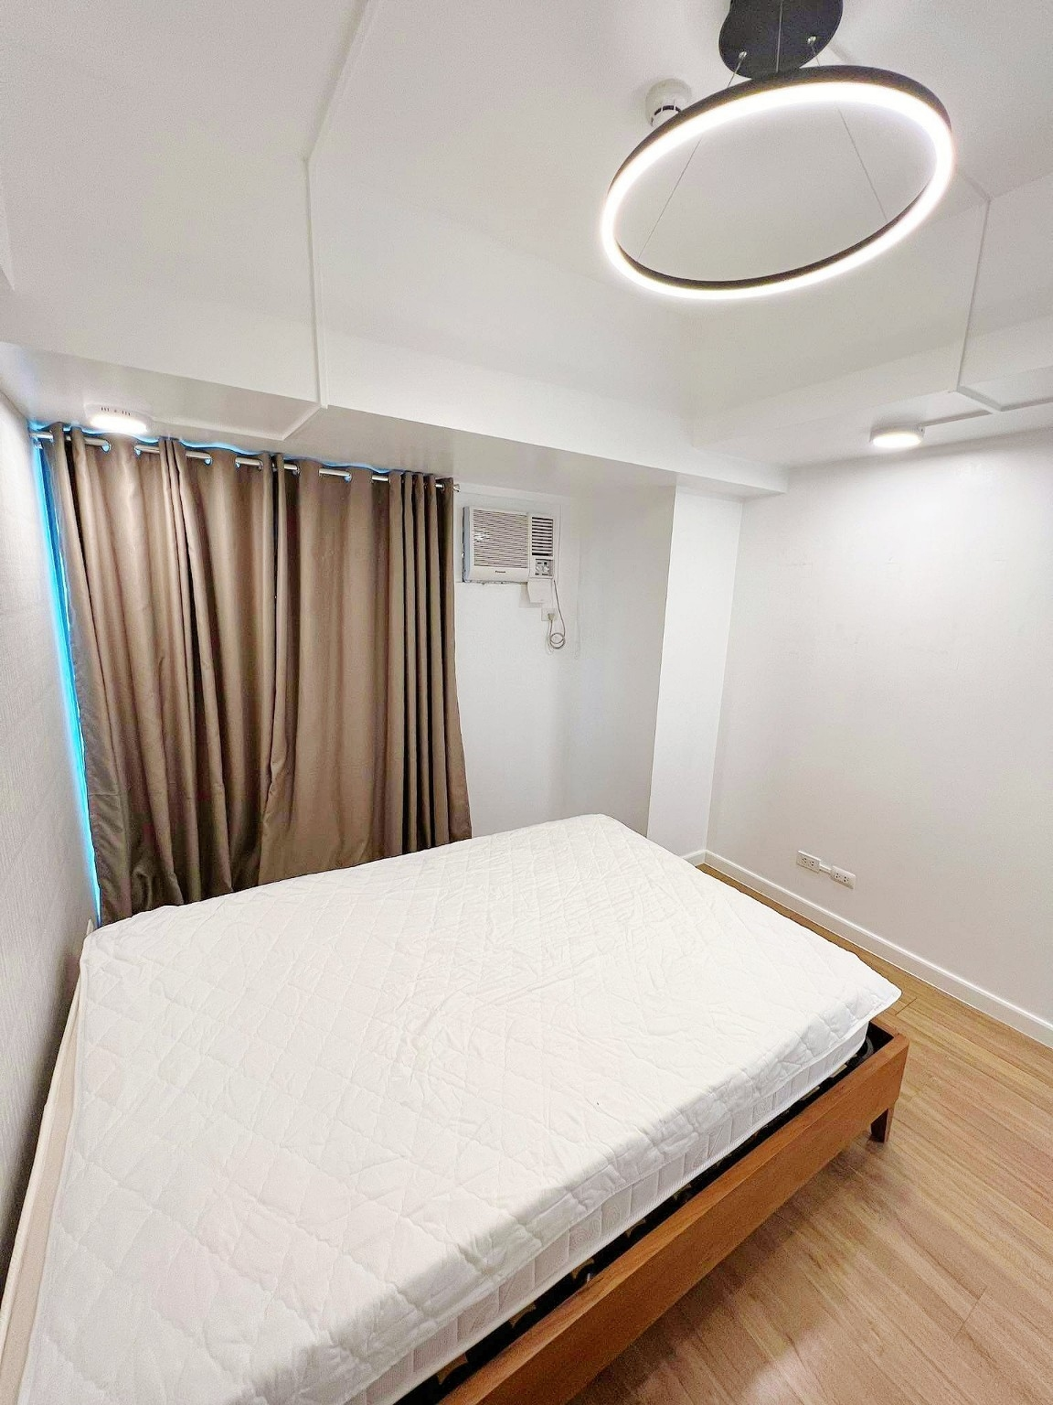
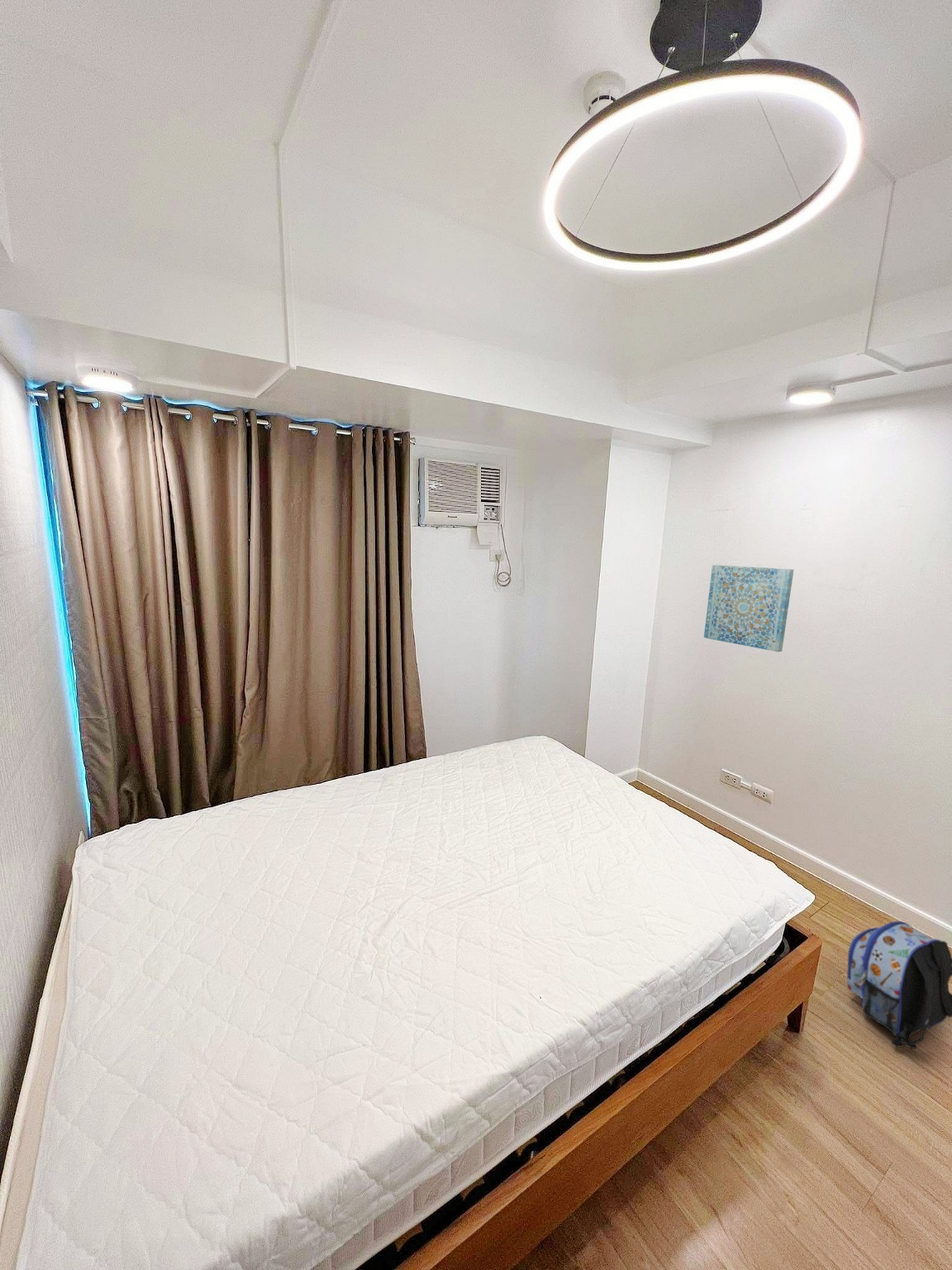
+ backpack [846,920,952,1050]
+ wall art [703,564,794,652]
